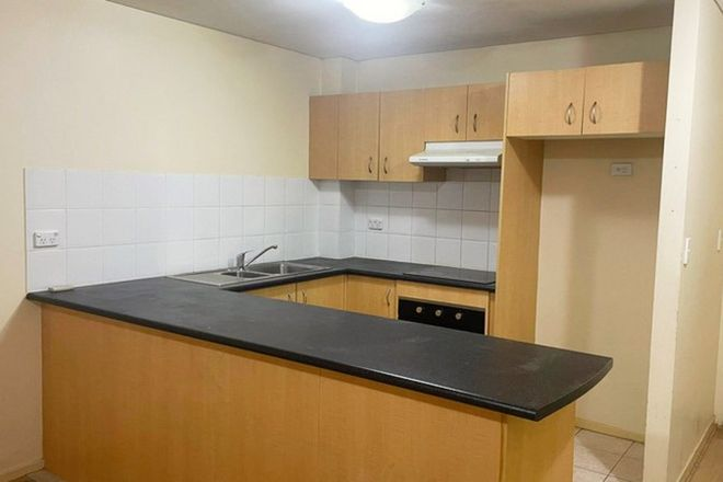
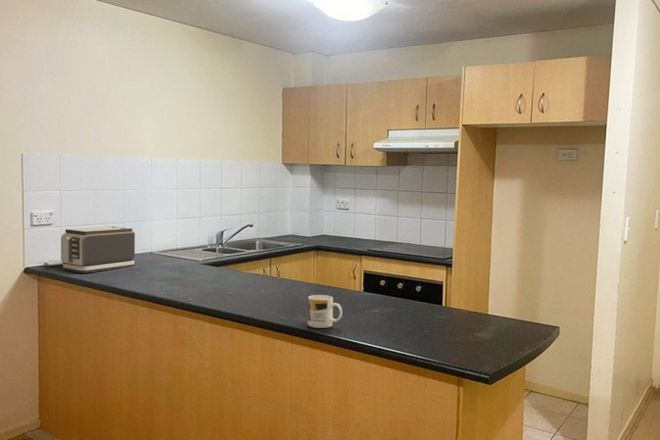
+ toaster [60,226,136,274]
+ mug [307,294,343,329]
